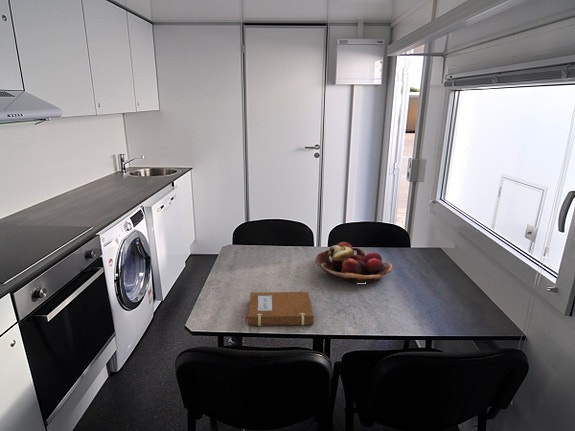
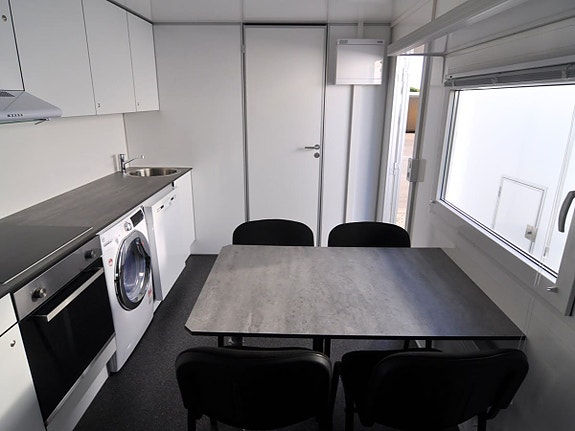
- fruit basket [314,241,393,285]
- notebook [244,291,315,327]
